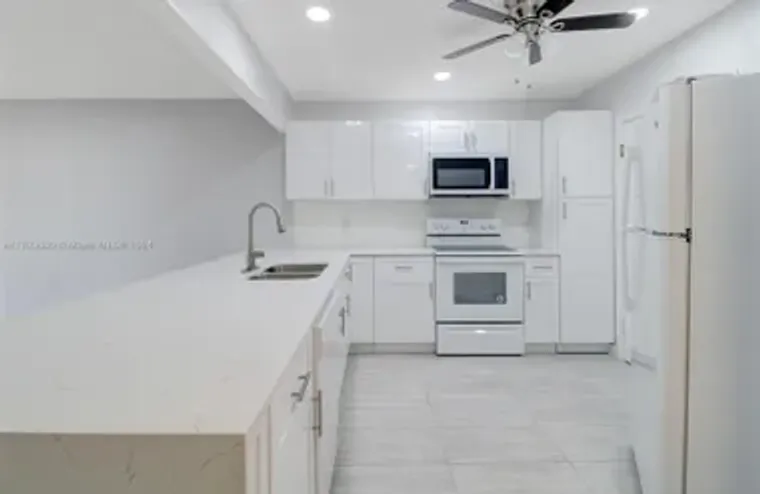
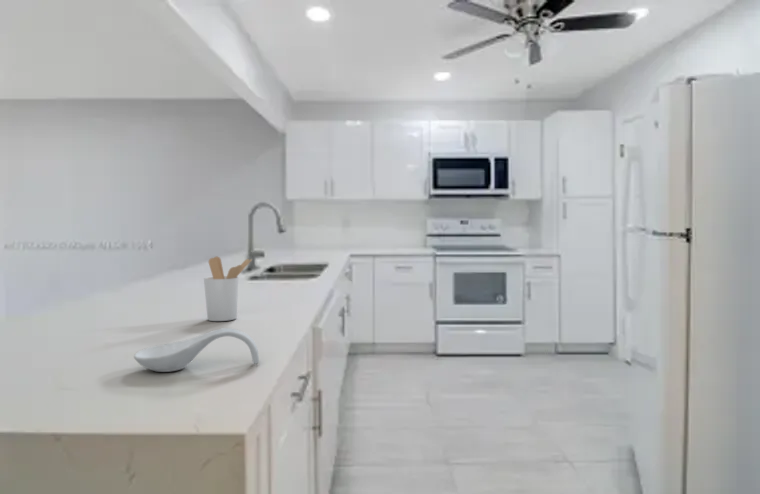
+ utensil holder [203,256,253,322]
+ spoon rest [133,327,260,373]
